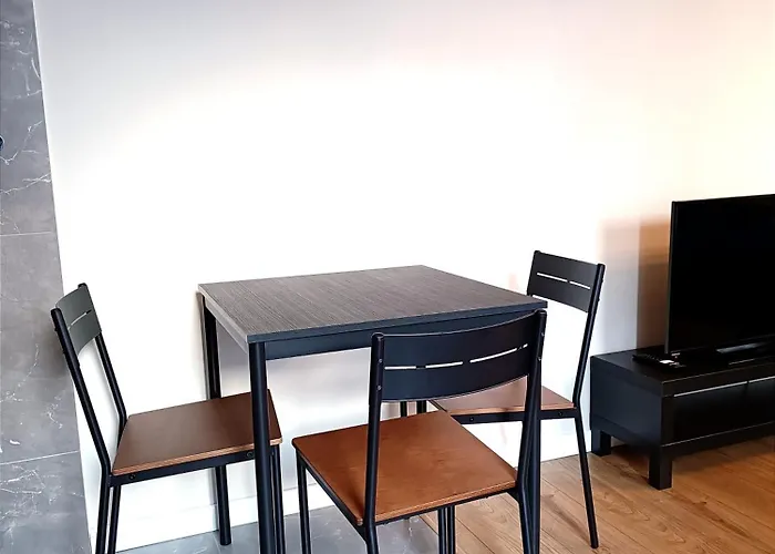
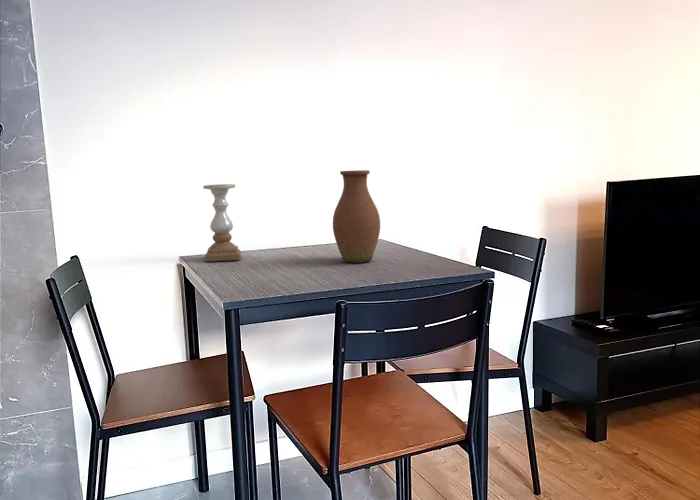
+ vase [332,169,381,264]
+ candle holder [202,183,242,262]
